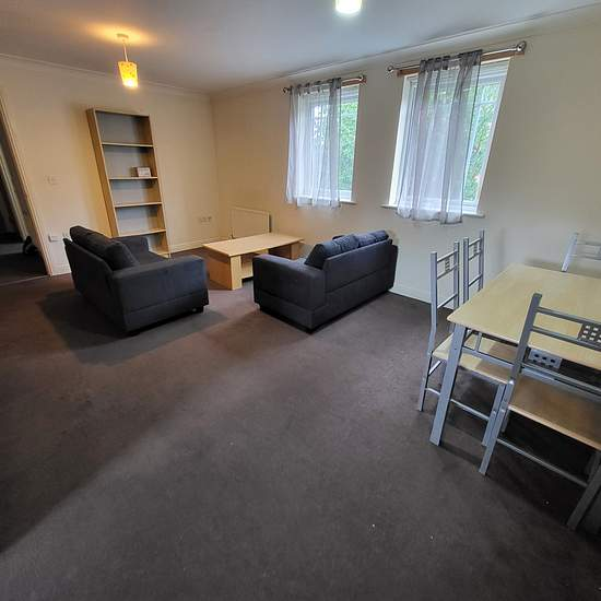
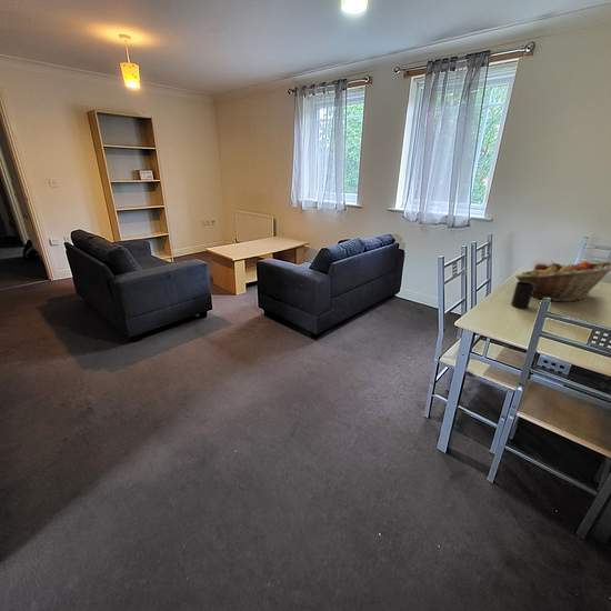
+ fruit basket [514,260,611,302]
+ cup [510,281,534,310]
